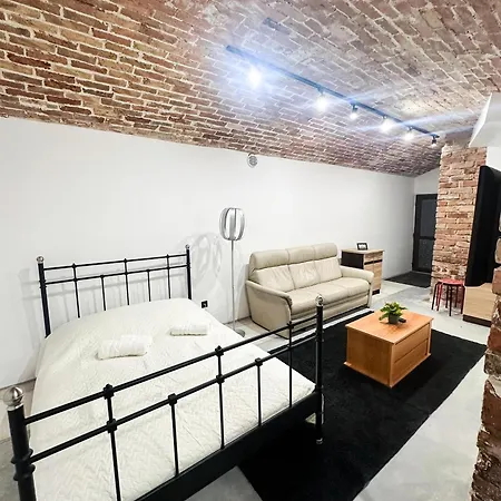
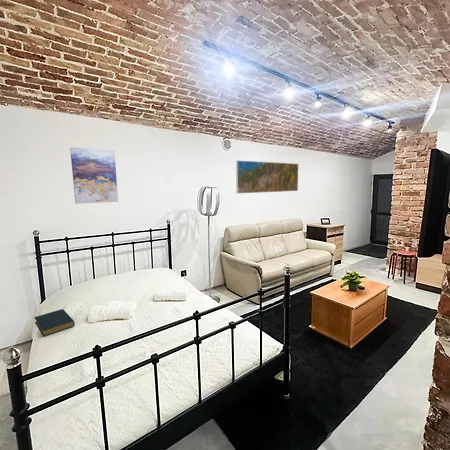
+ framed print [235,159,299,195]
+ hardback book [33,308,76,338]
+ wall art [69,147,119,205]
